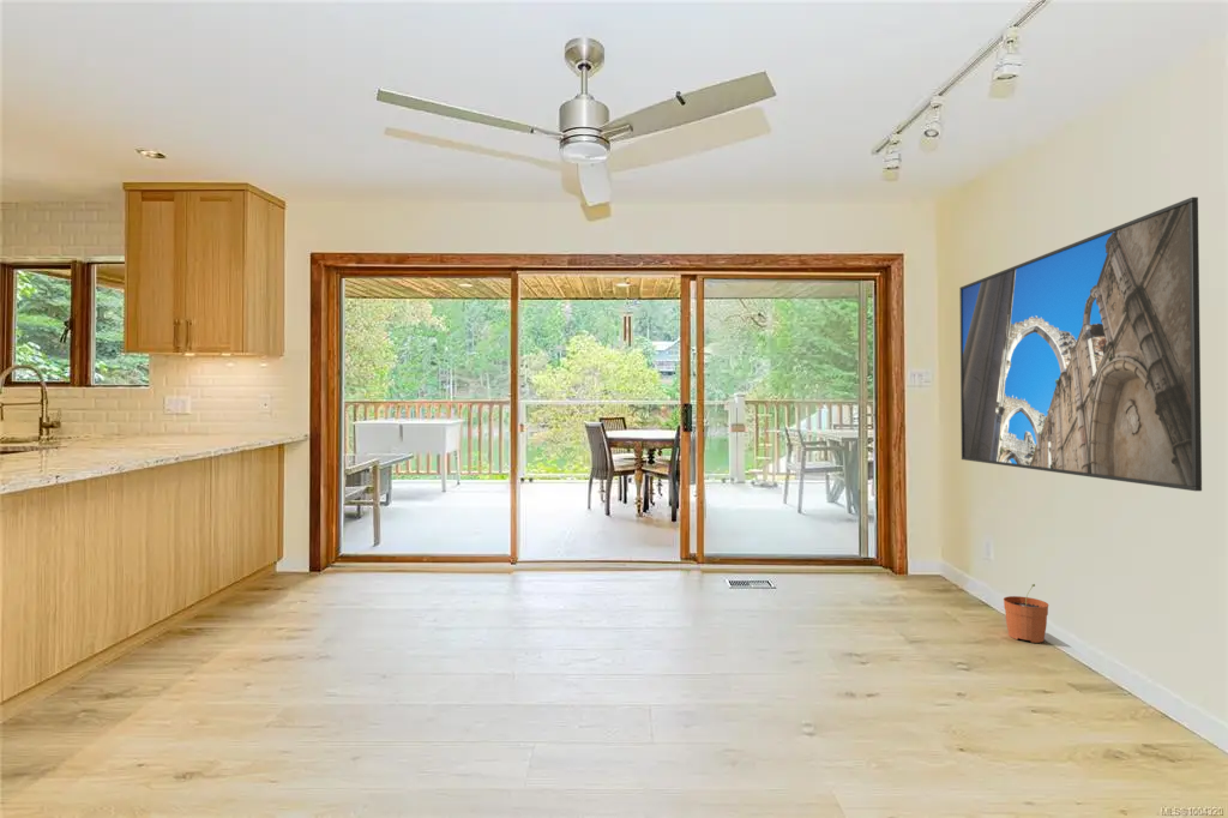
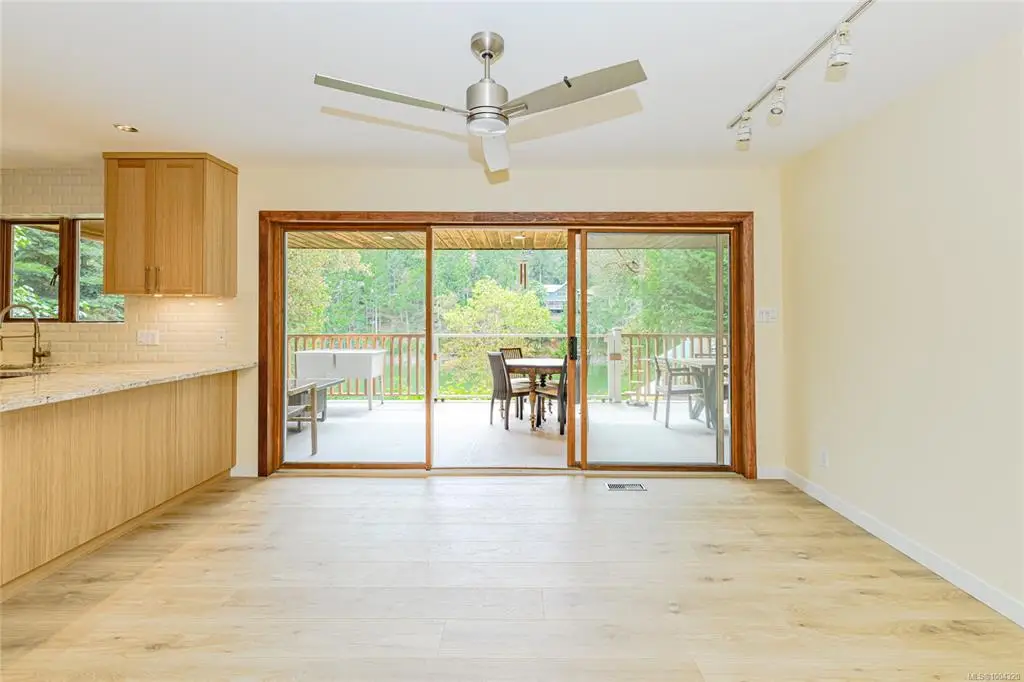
- plant pot [1003,583,1049,644]
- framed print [958,196,1203,492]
